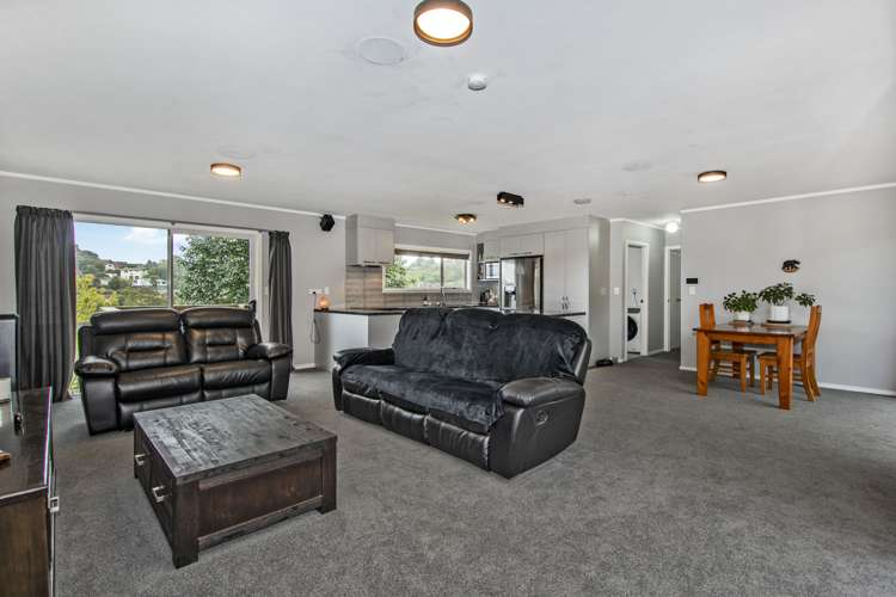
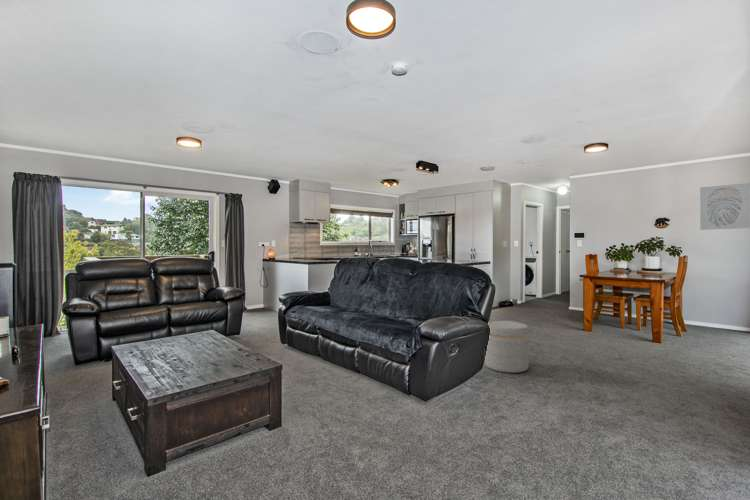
+ ottoman [484,320,530,374]
+ wall art [699,182,750,231]
